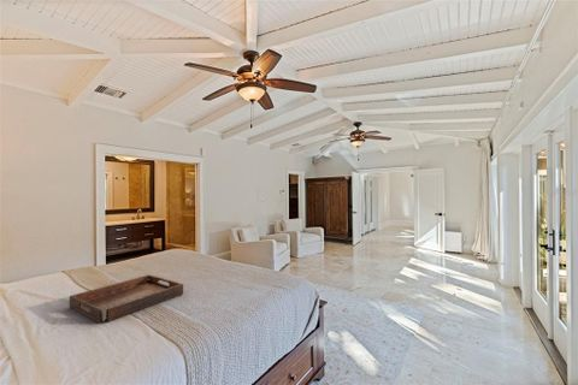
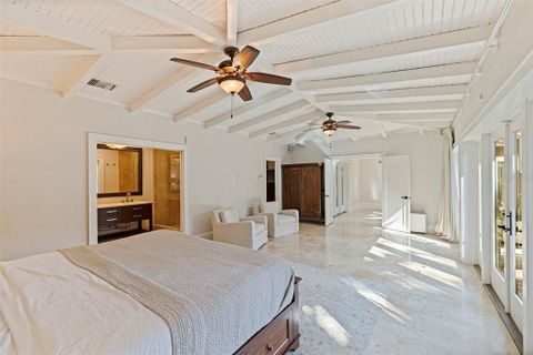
- serving tray [69,273,184,324]
